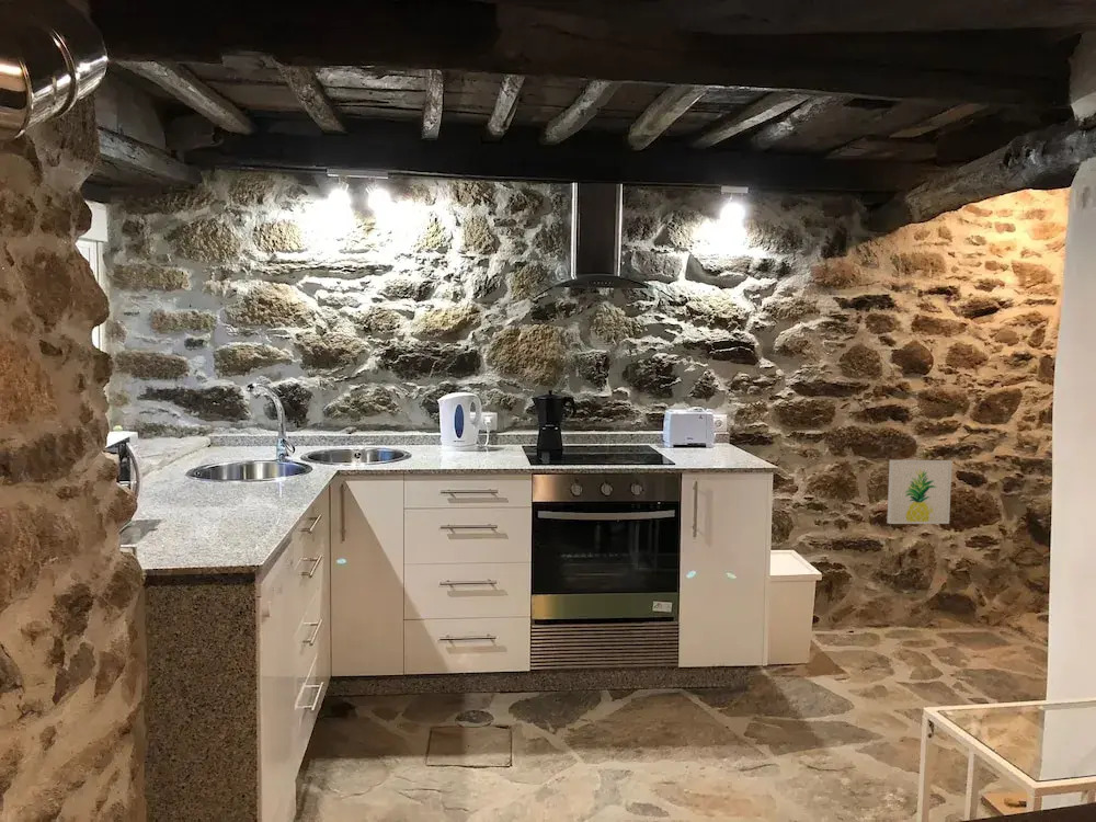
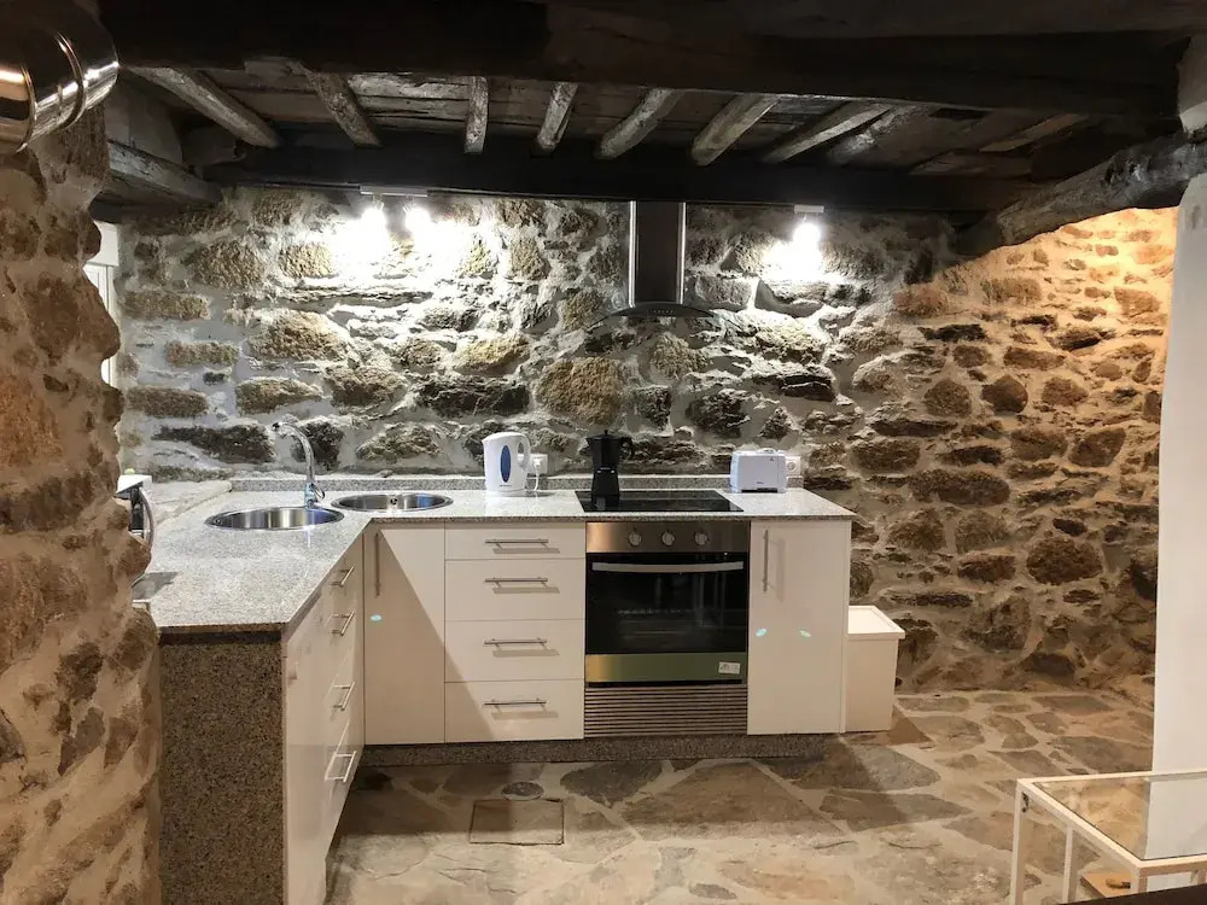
- wall art [886,459,954,525]
